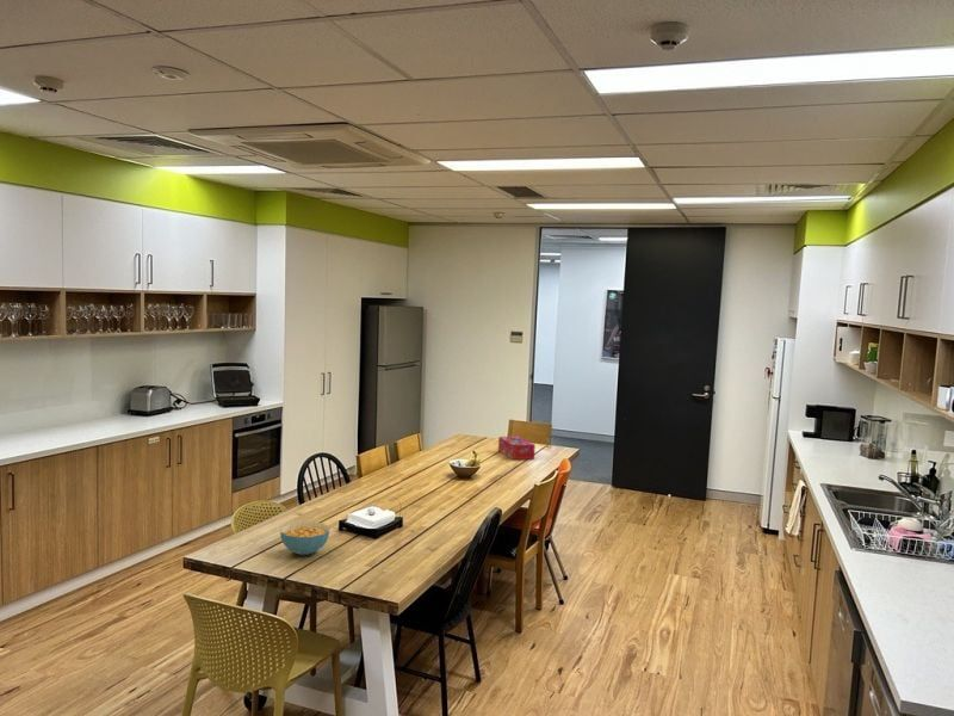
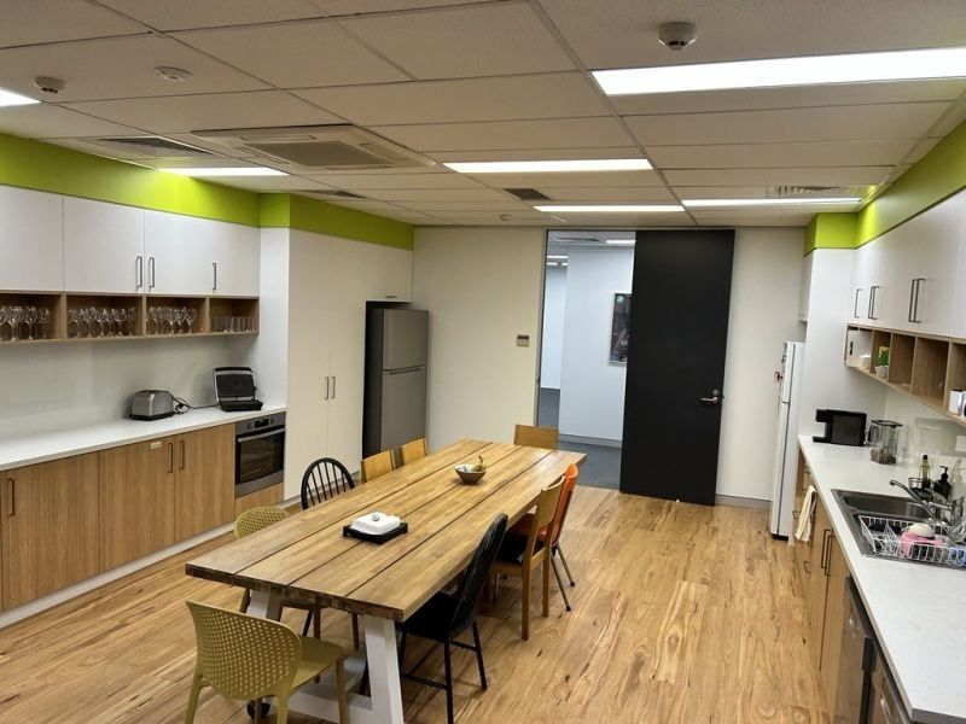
- tissue box [497,436,537,461]
- cereal bowl [279,520,330,556]
